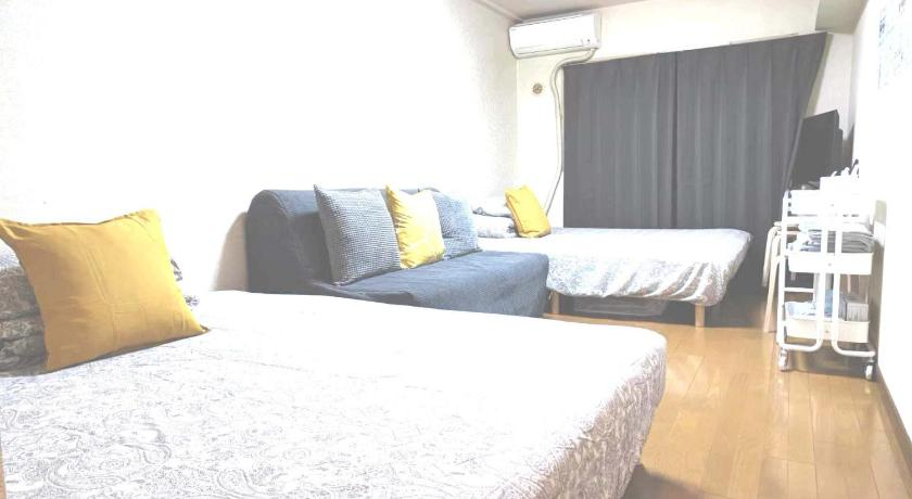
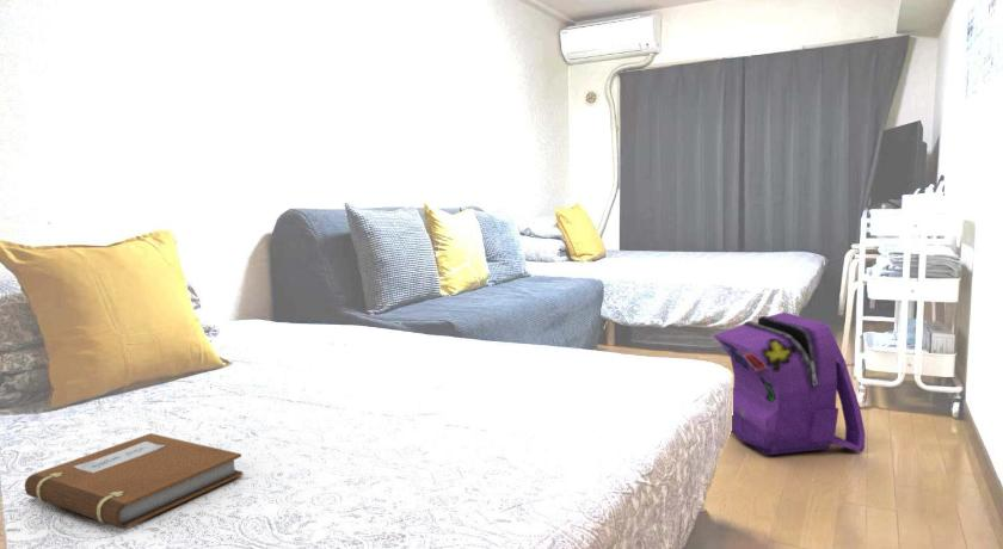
+ notebook [24,432,244,530]
+ backpack [713,311,867,456]
